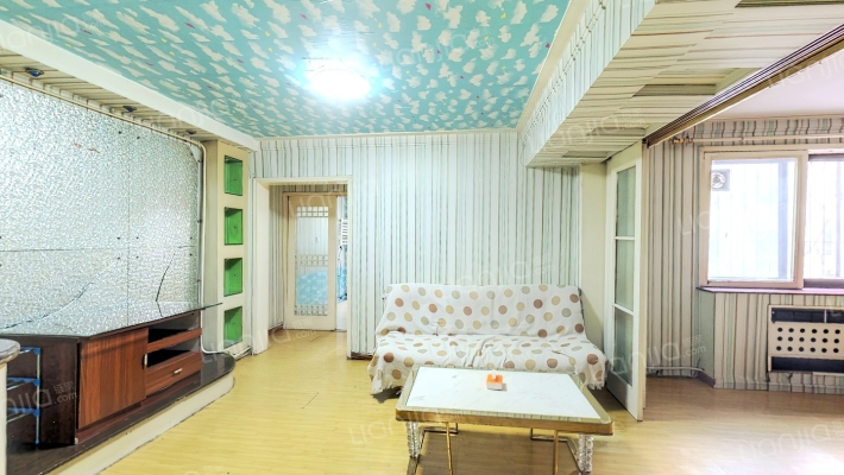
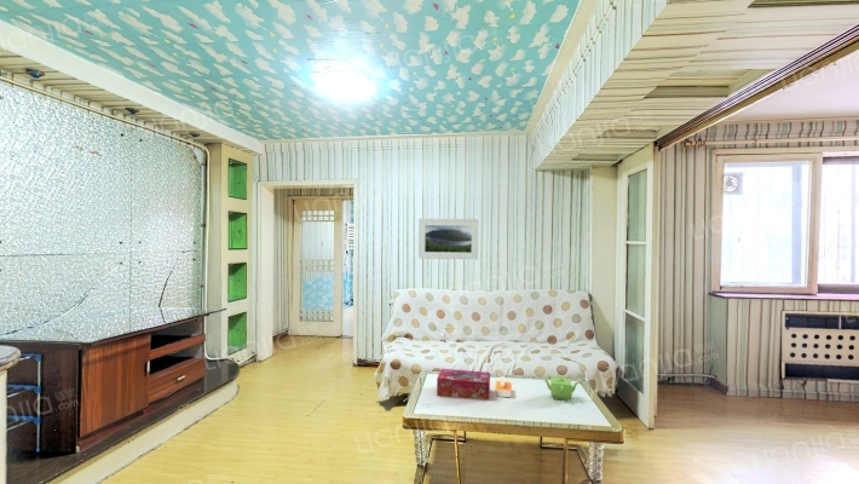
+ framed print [417,218,479,260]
+ teapot [542,374,581,402]
+ tissue box [436,368,491,401]
